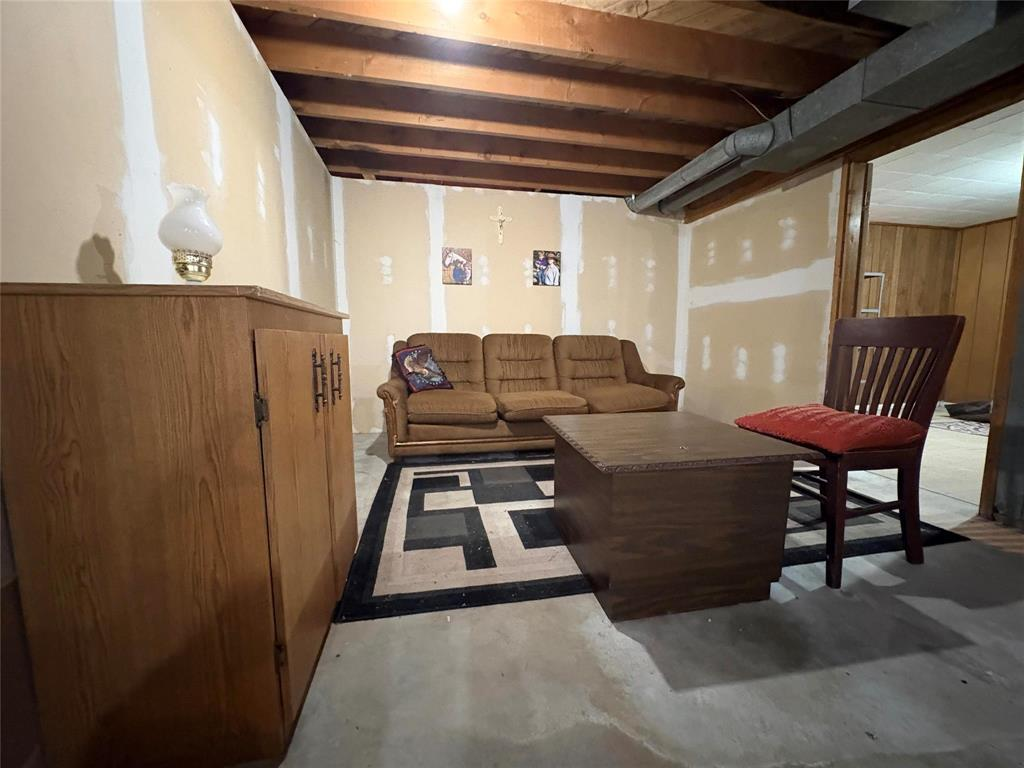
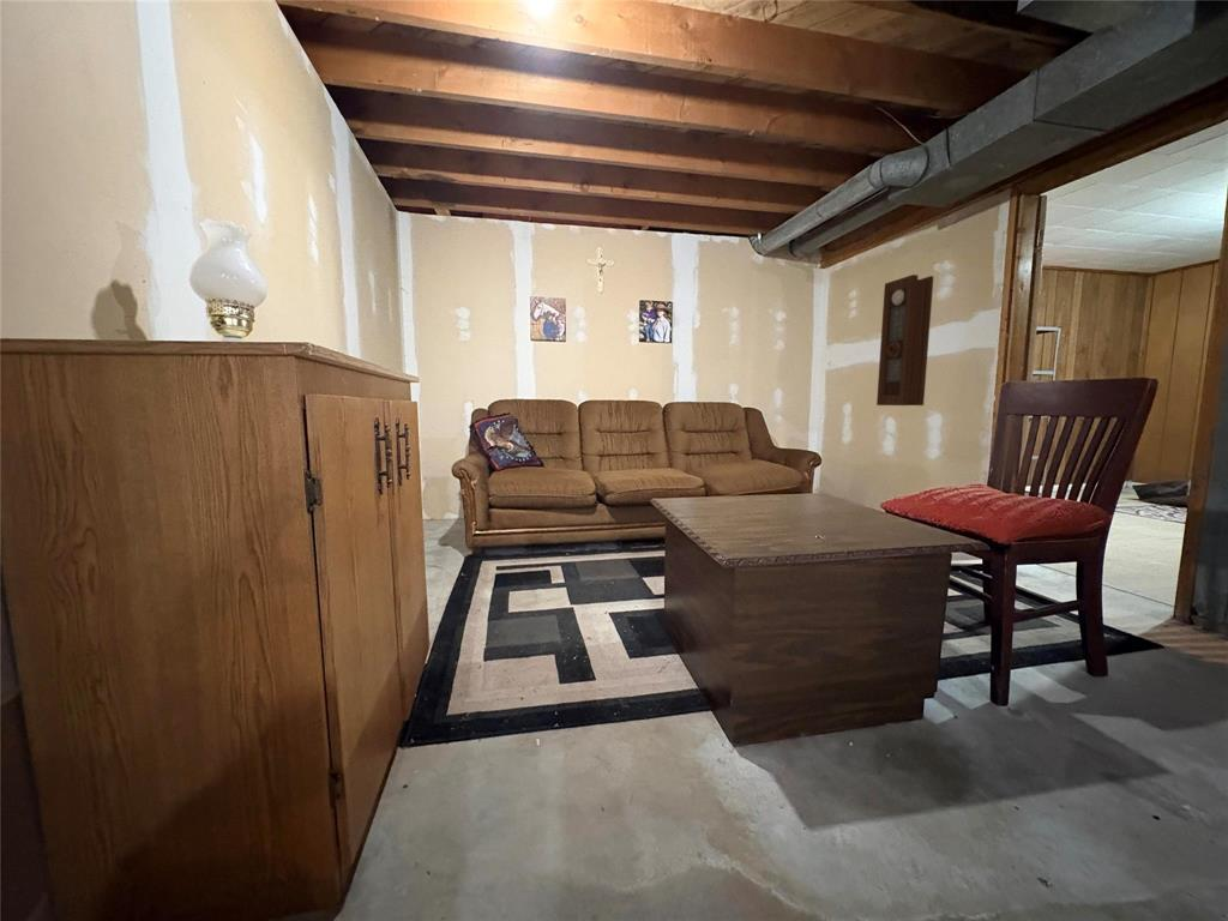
+ pendulum clock [875,273,934,407]
